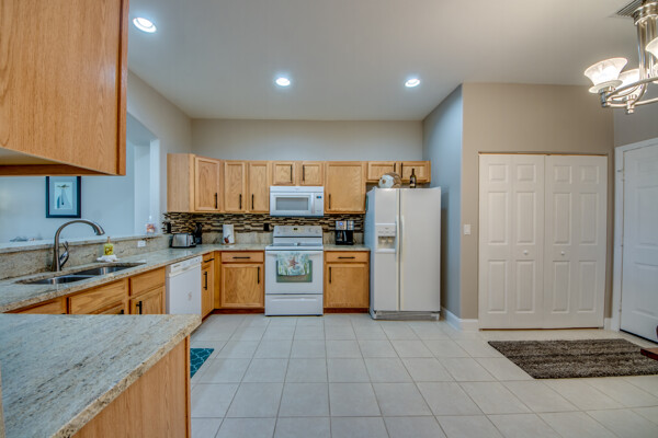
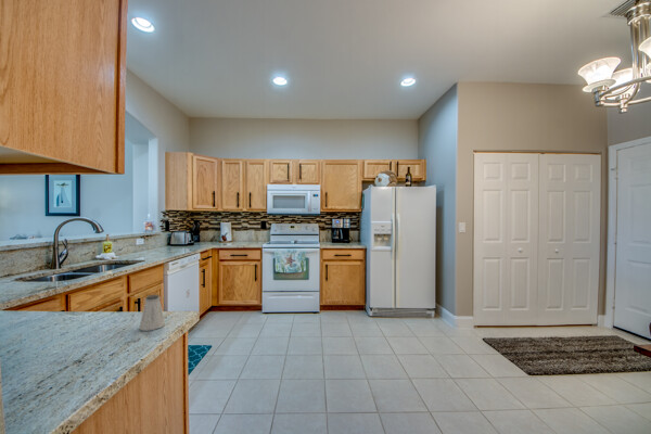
+ saltshaker [138,293,166,332]
